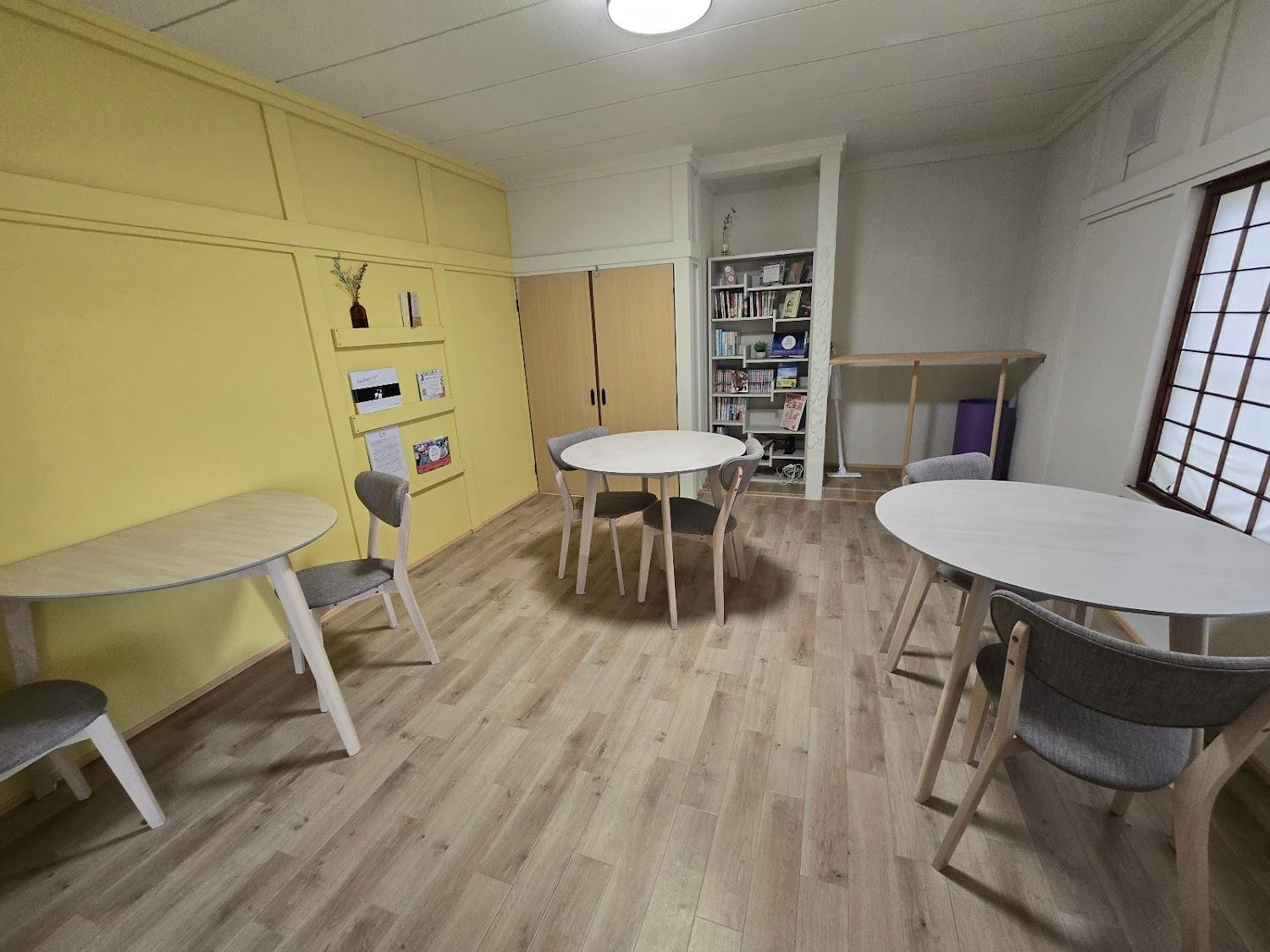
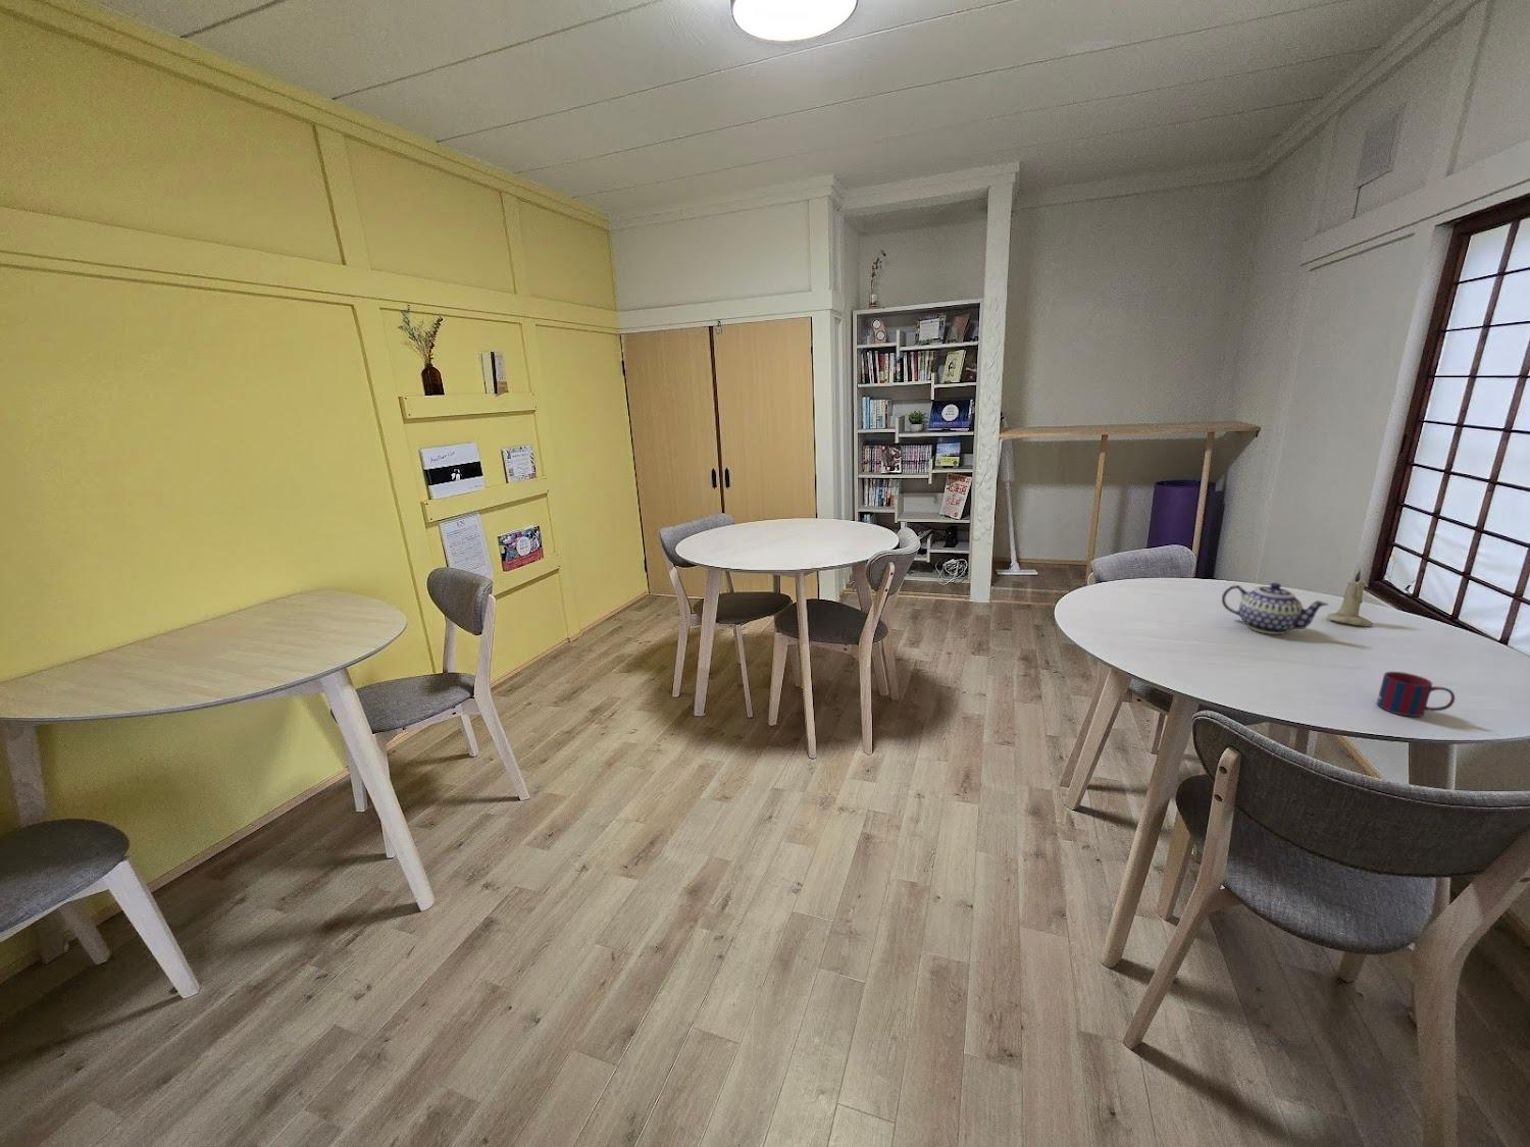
+ mug [1376,671,1455,718]
+ candle [1326,569,1373,627]
+ teapot [1220,582,1329,635]
